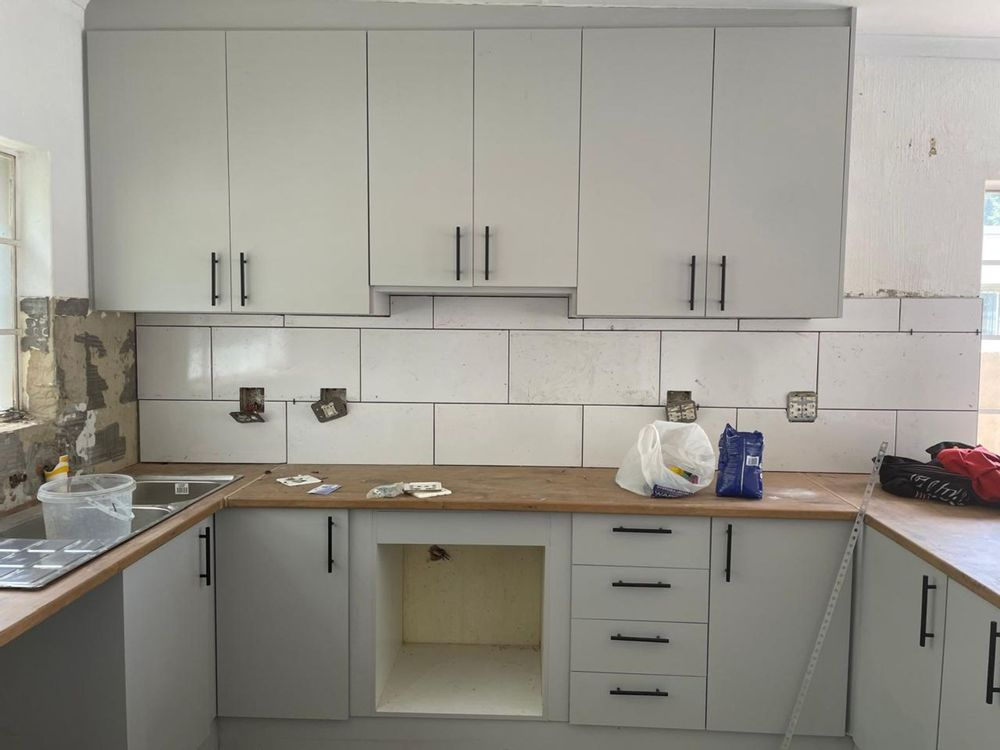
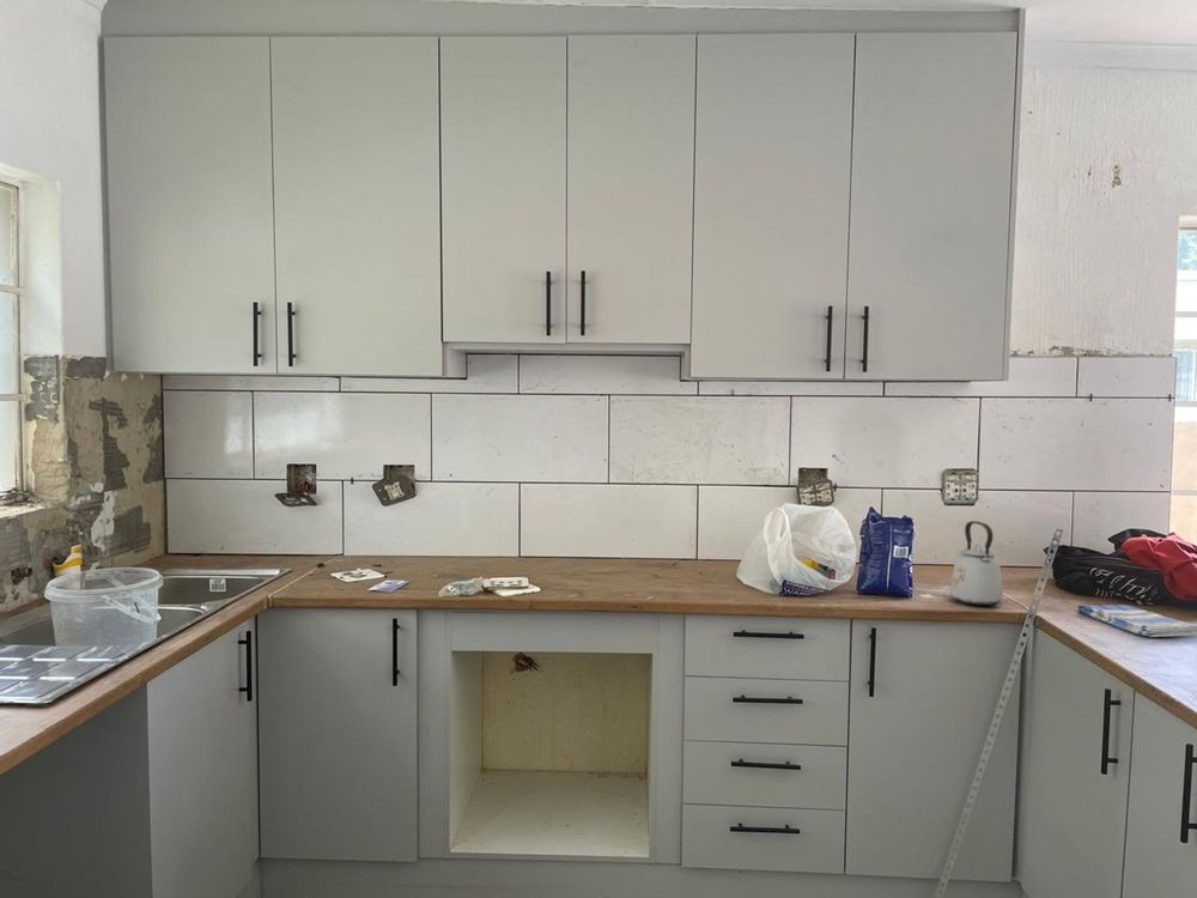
+ dish towel [1077,603,1197,638]
+ kettle [949,520,1004,607]
